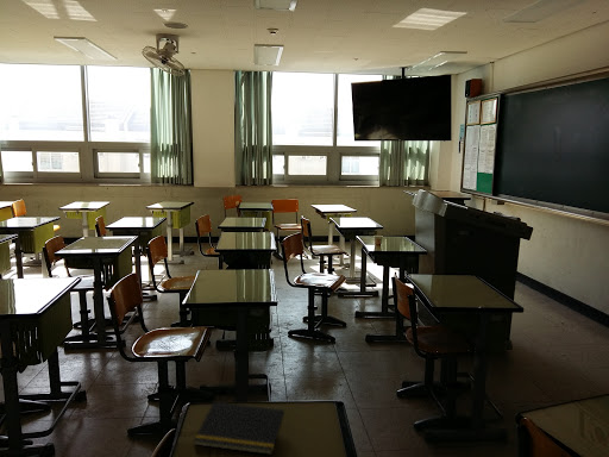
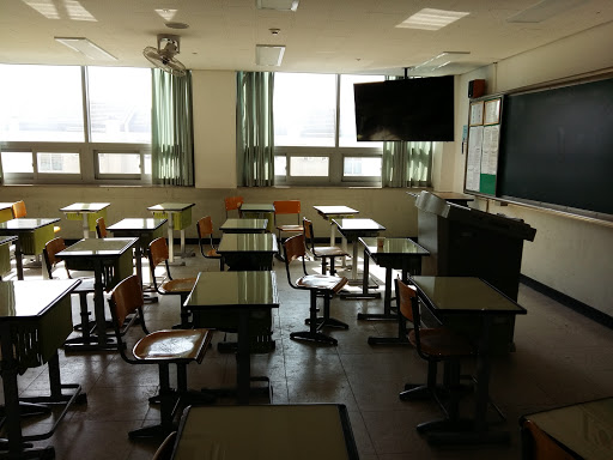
- notepad [193,401,285,456]
